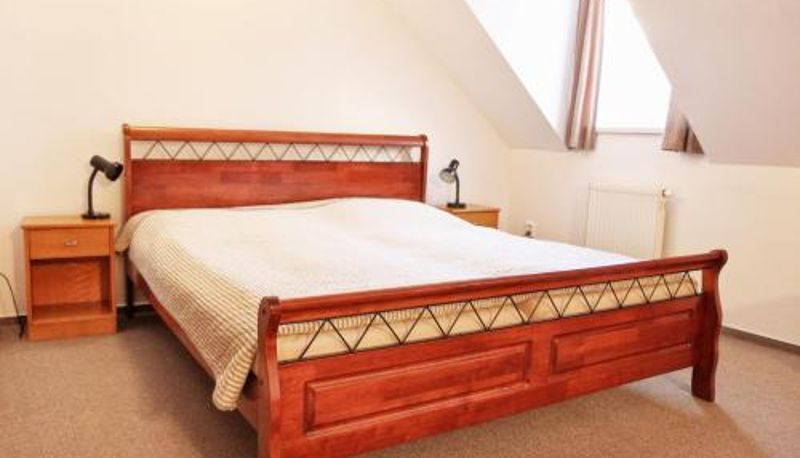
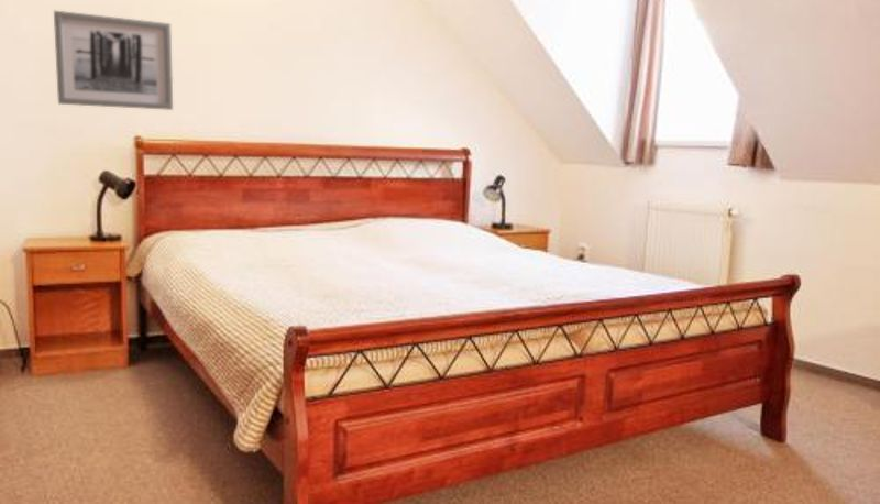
+ wall art [53,10,174,111]
